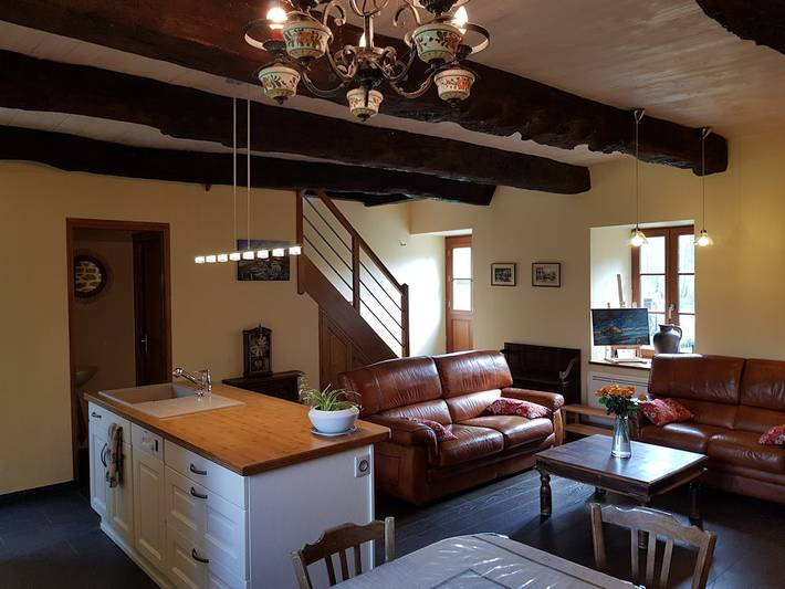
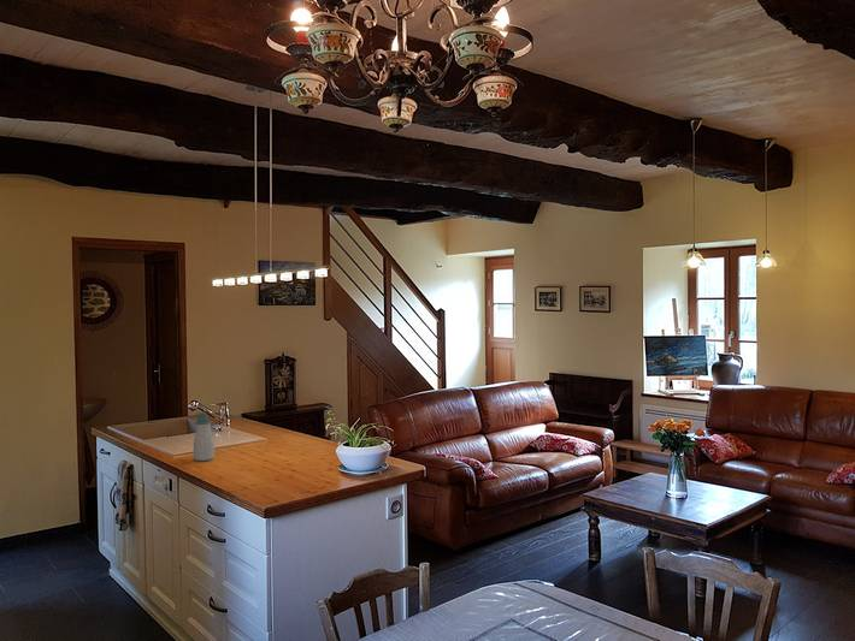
+ soap bottle [193,411,216,462]
